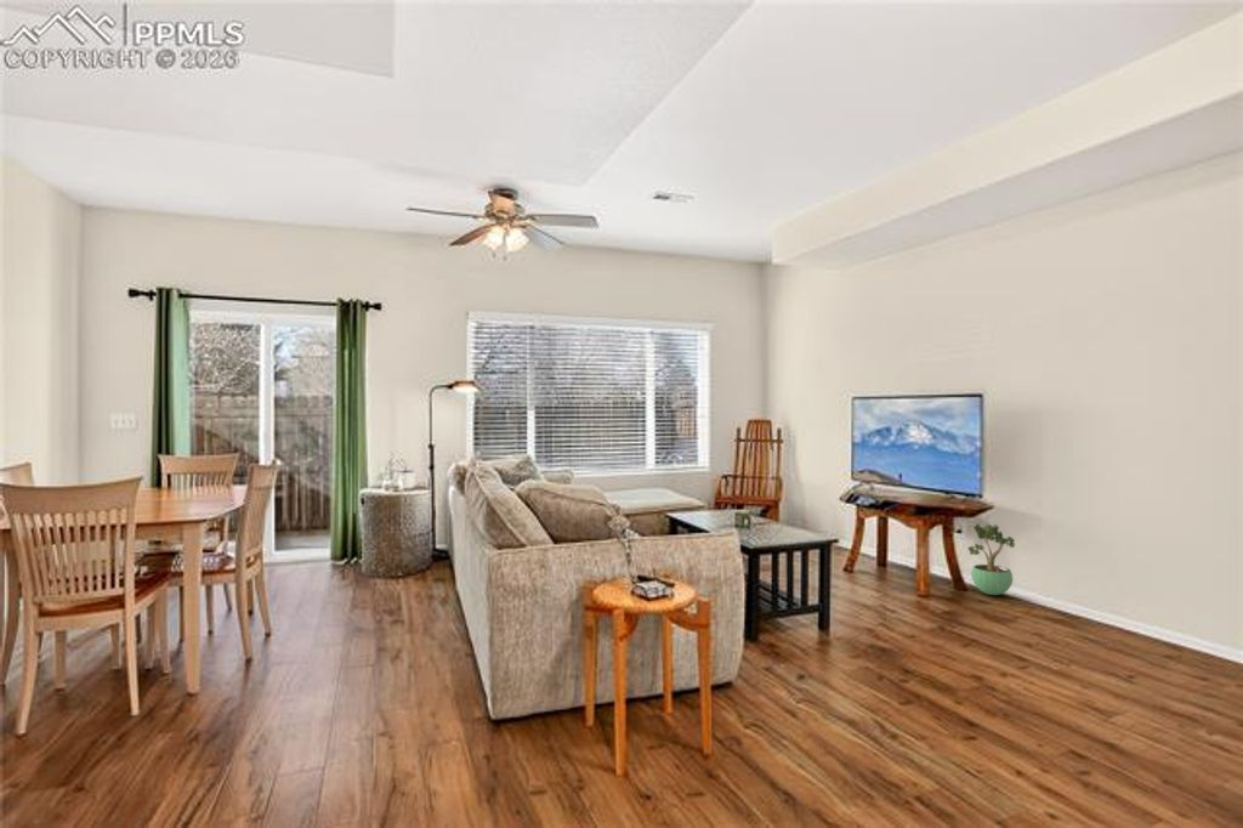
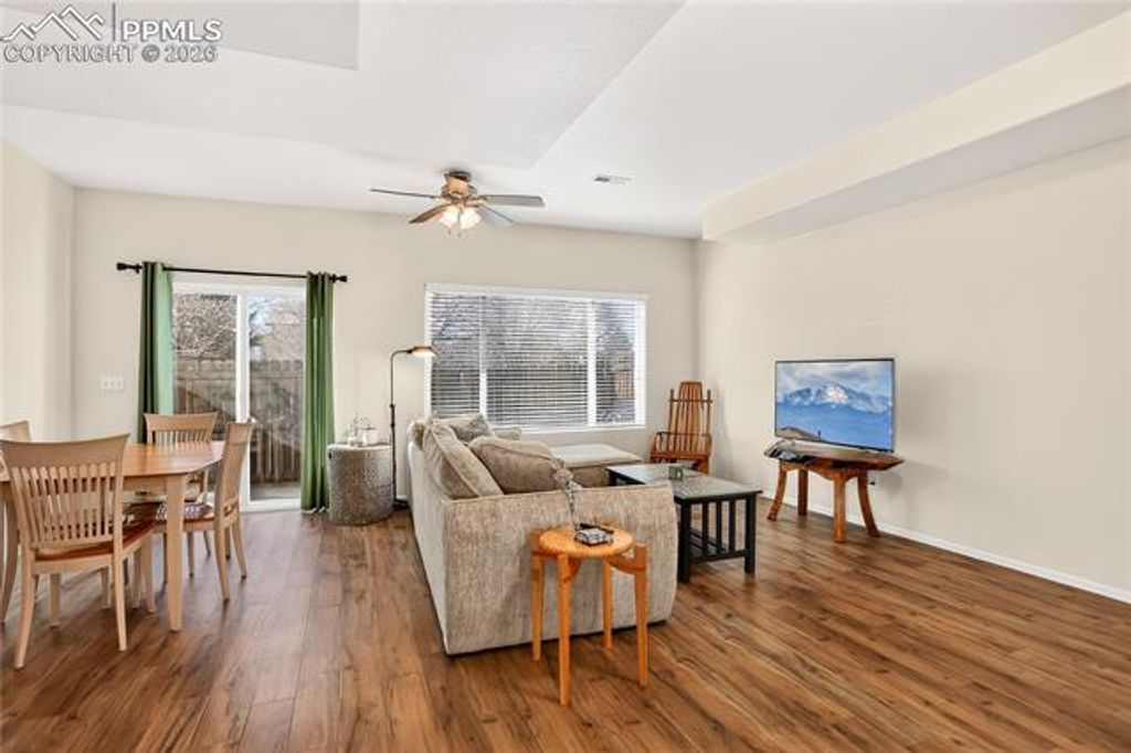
- potted plant [966,522,1016,596]
